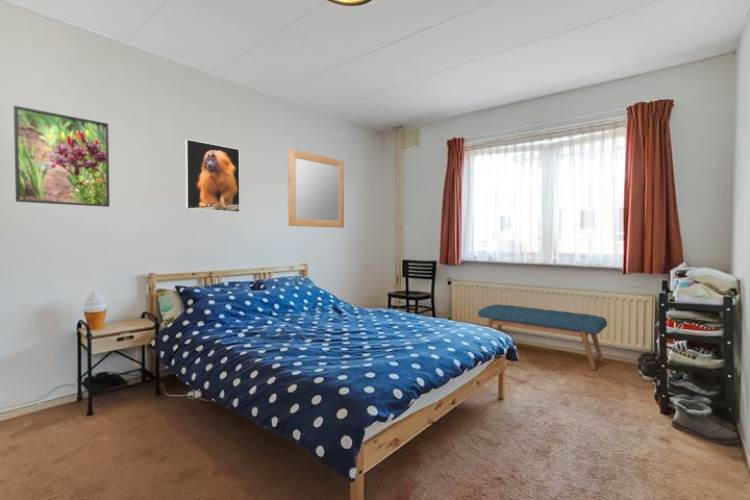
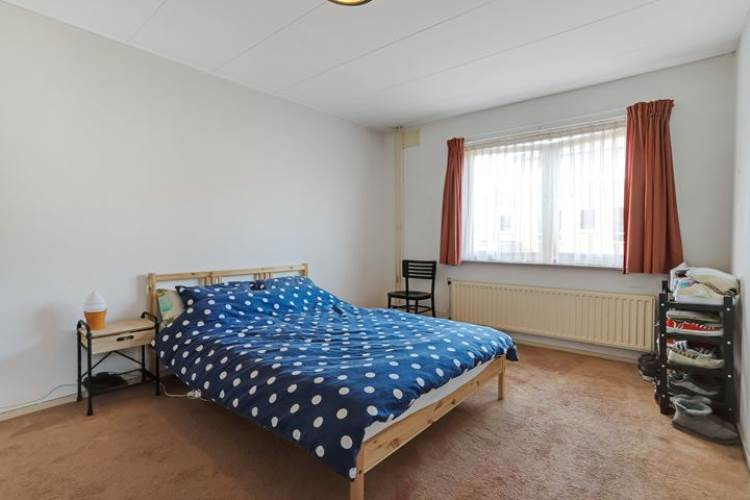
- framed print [13,105,111,208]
- bench [477,304,608,371]
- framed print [184,138,241,213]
- home mirror [287,148,345,229]
